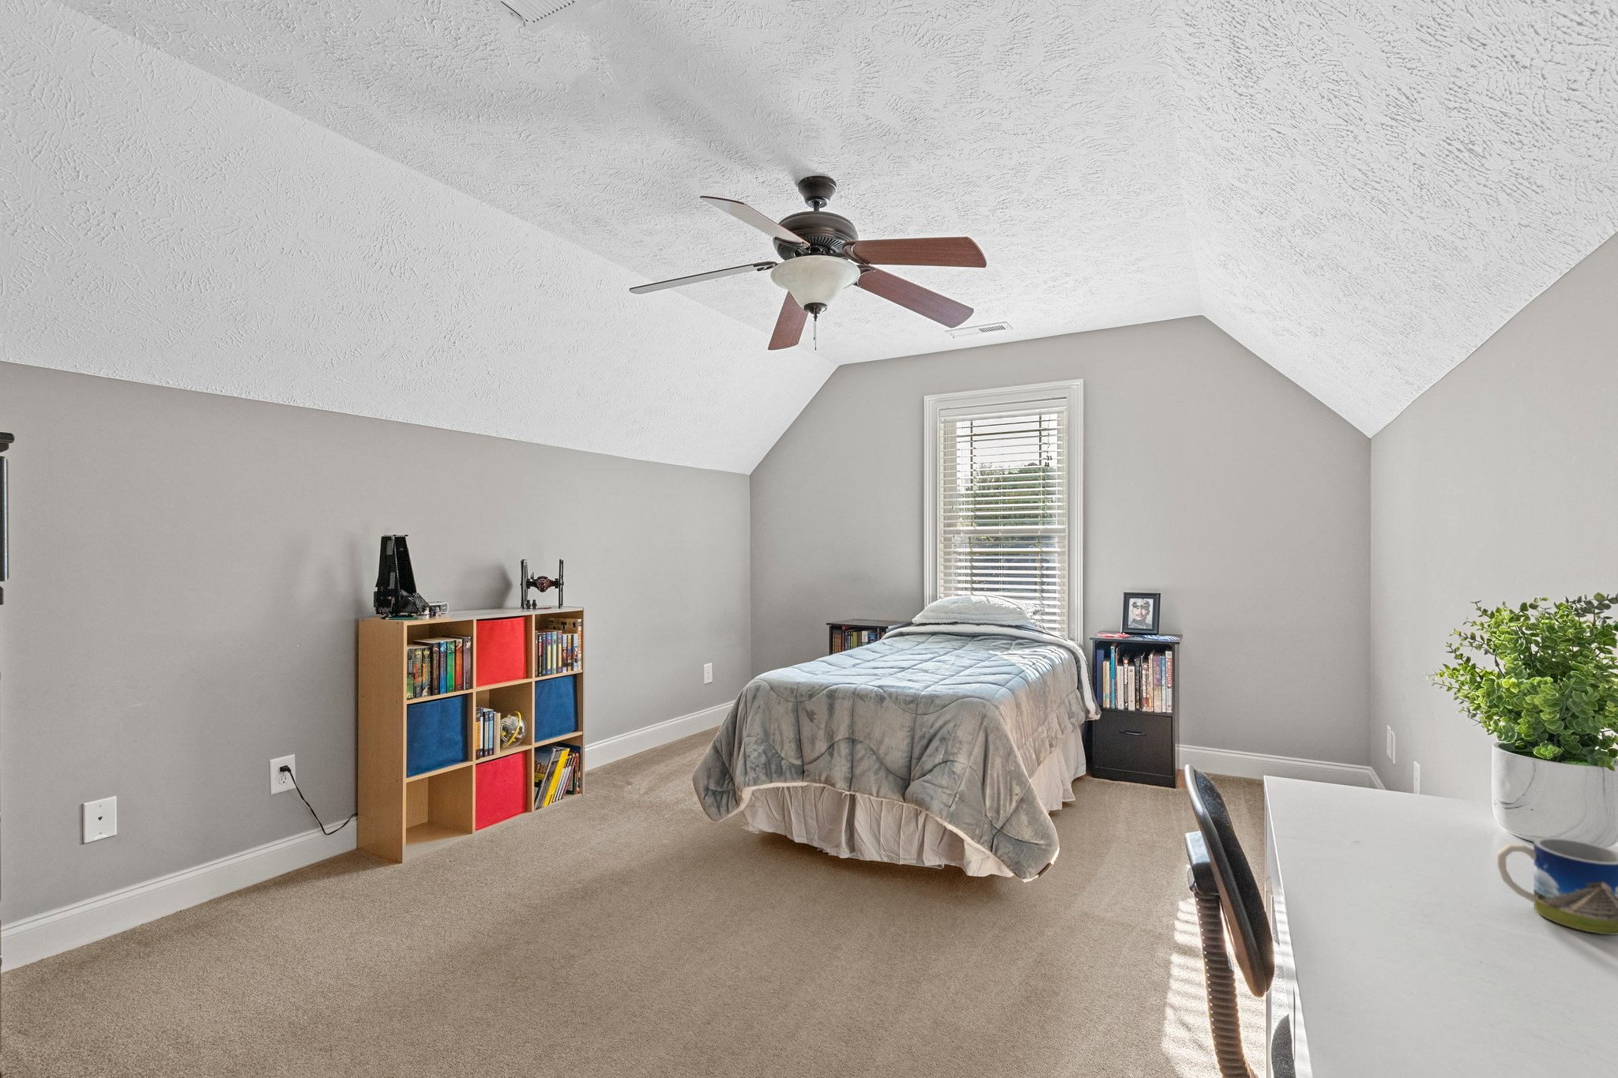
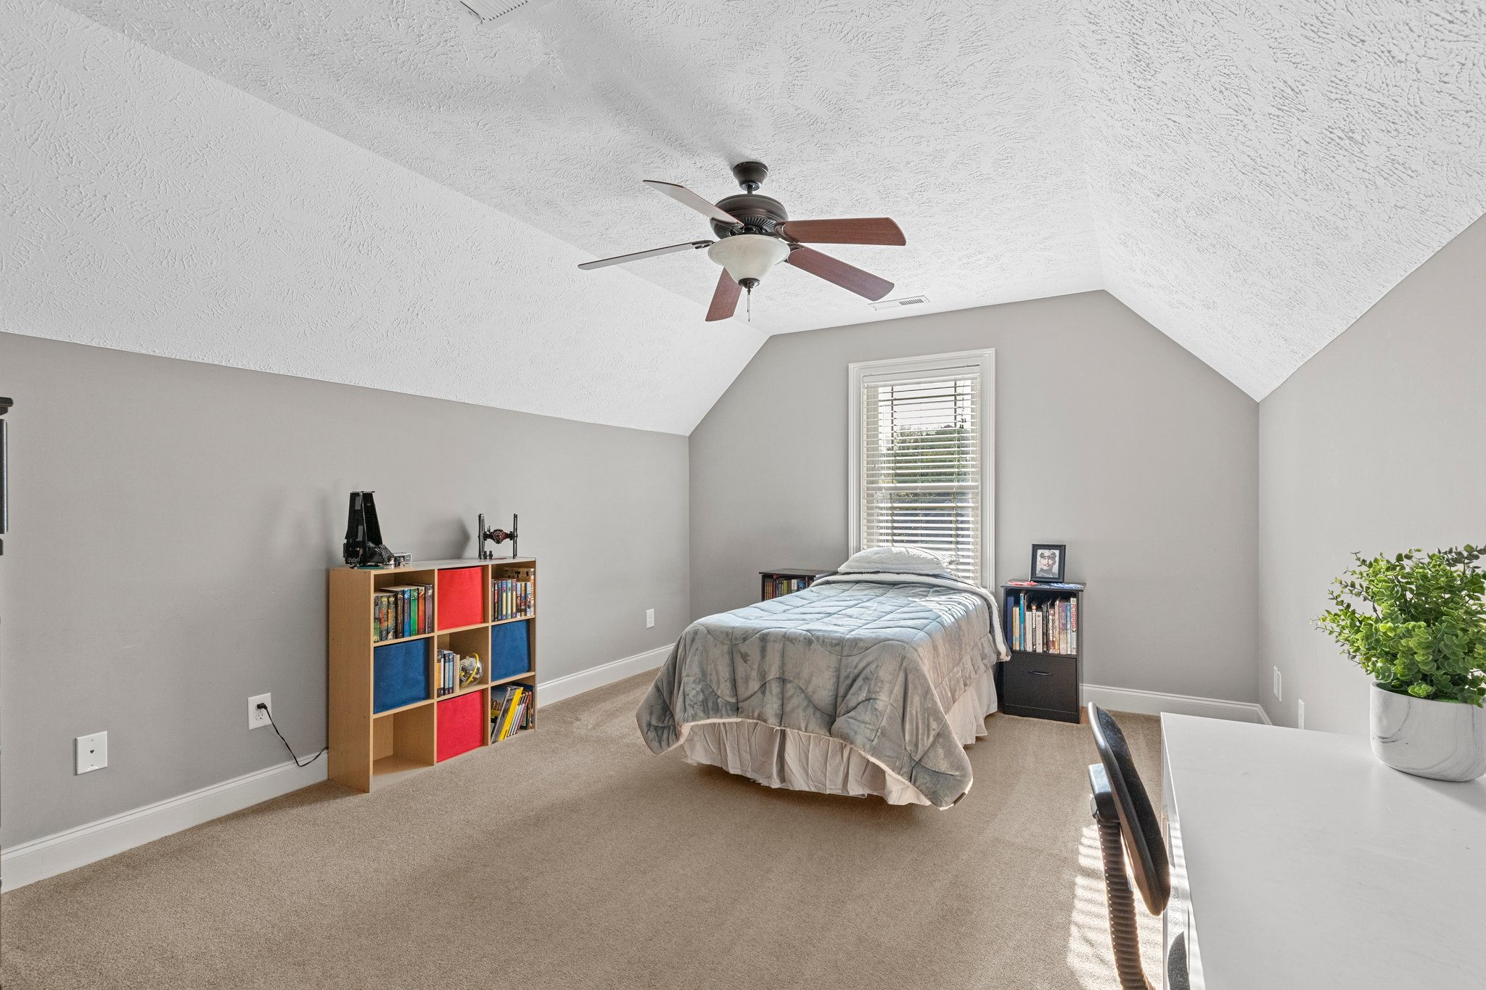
- mug [1496,837,1618,936]
